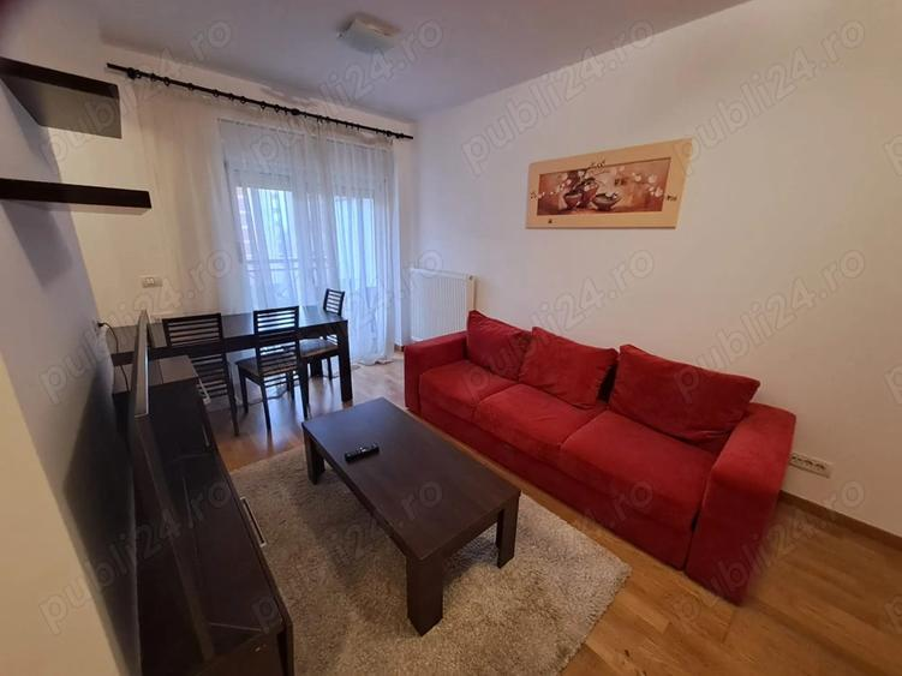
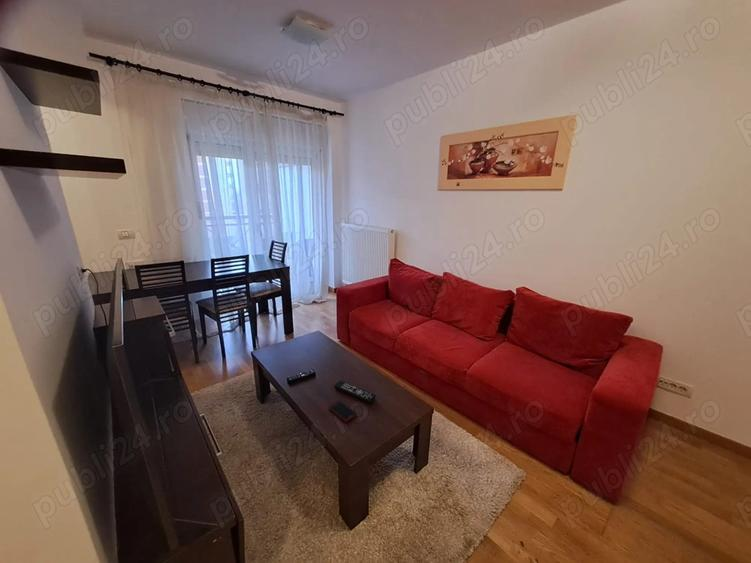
+ remote control [333,380,377,404]
+ cell phone [327,400,358,423]
